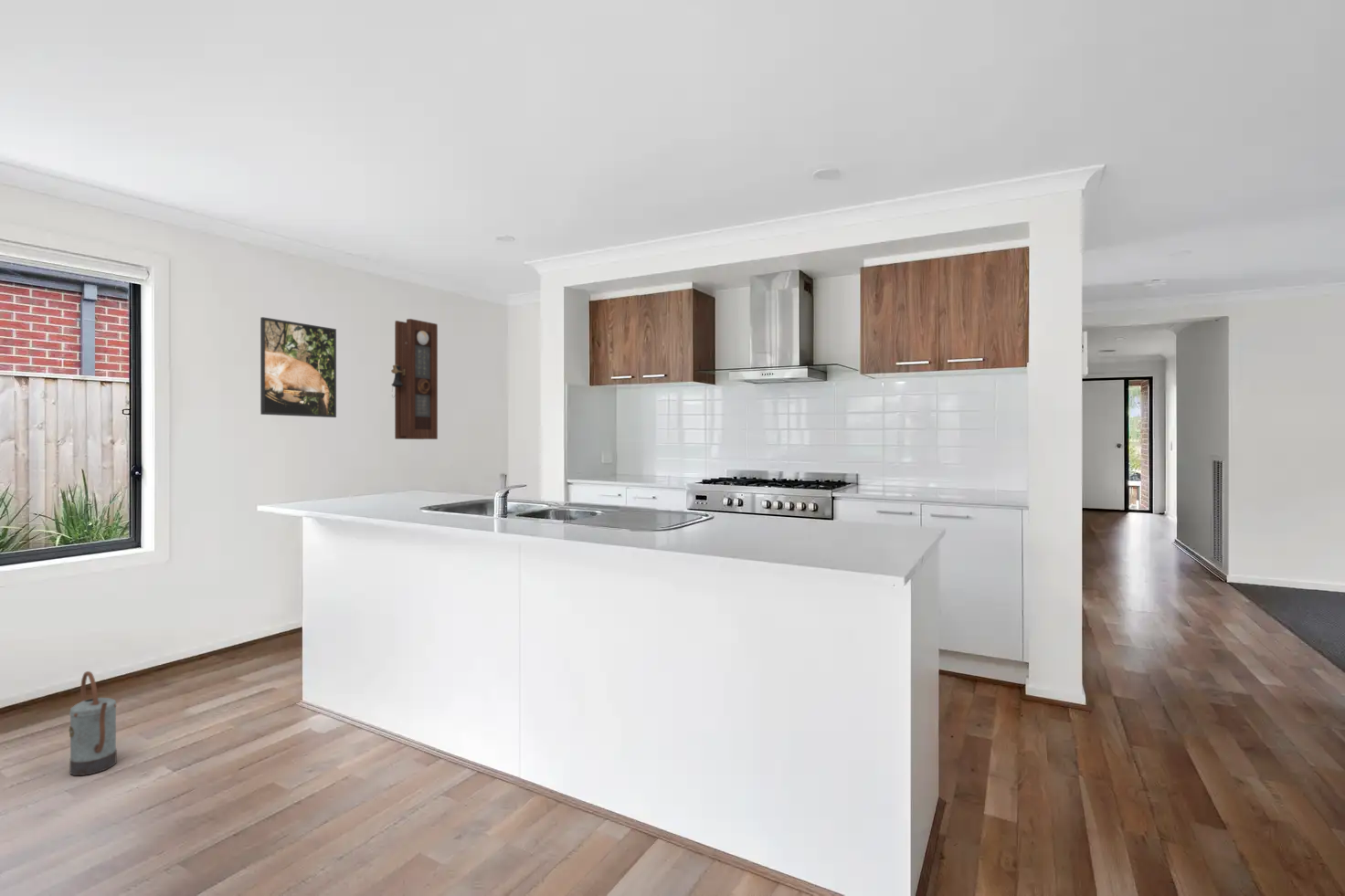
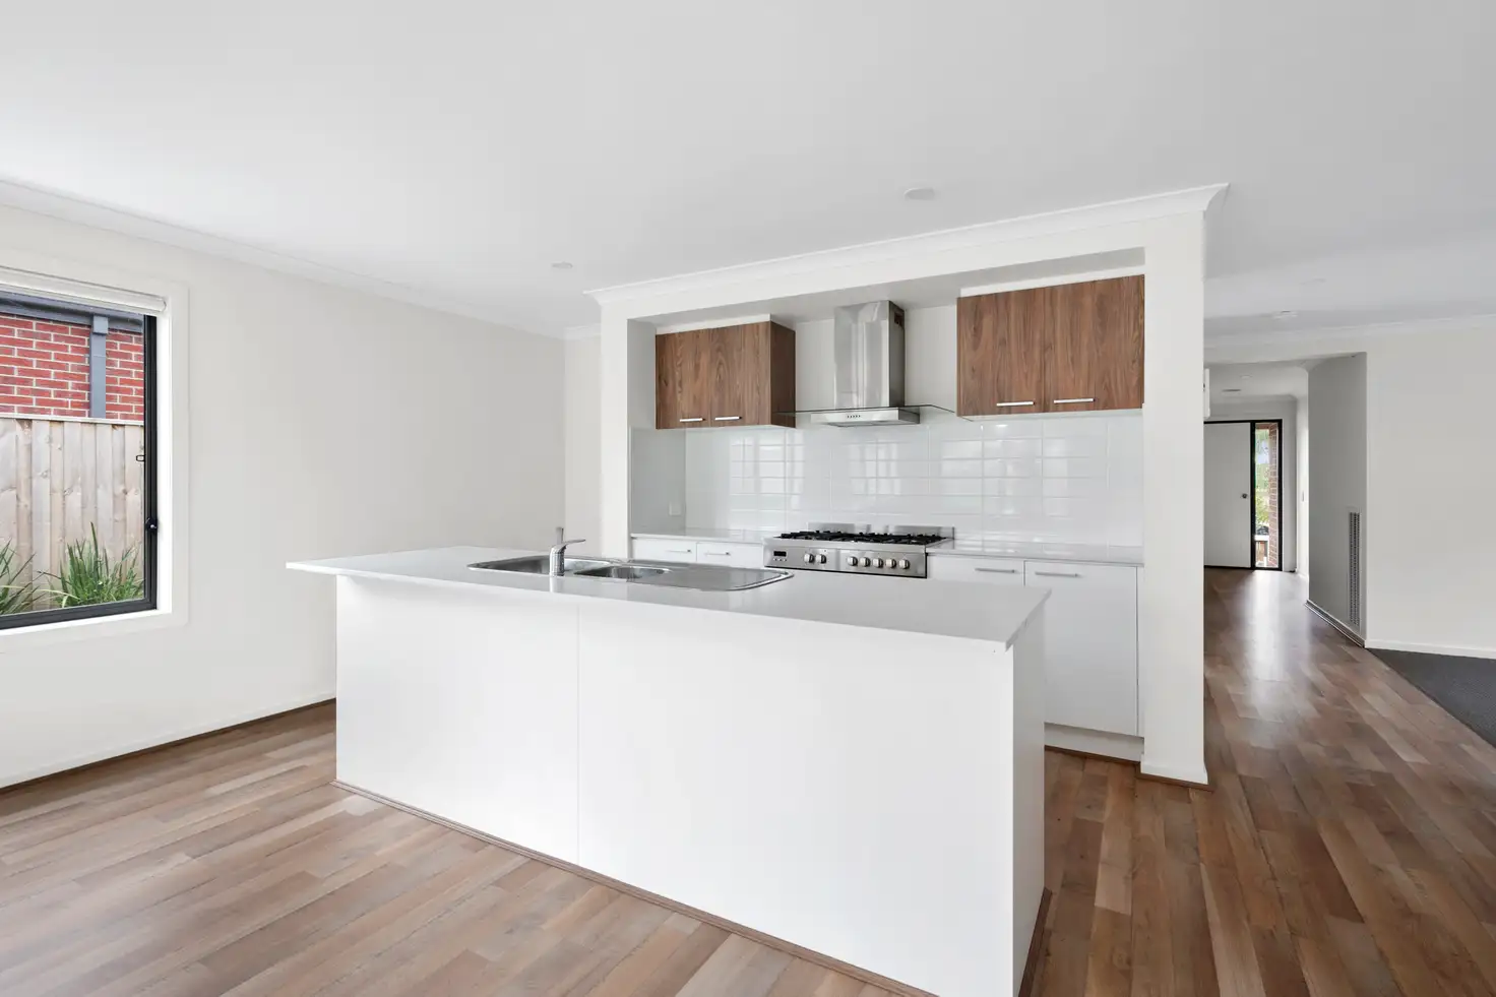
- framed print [259,316,337,418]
- pendulum clock [390,318,439,440]
- watering can [68,670,118,776]
